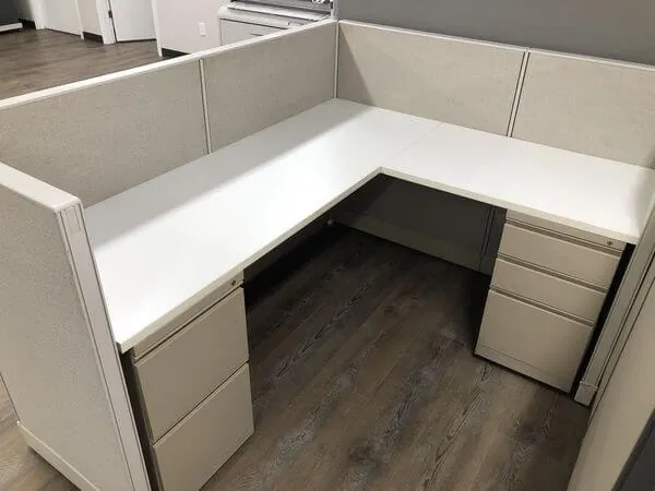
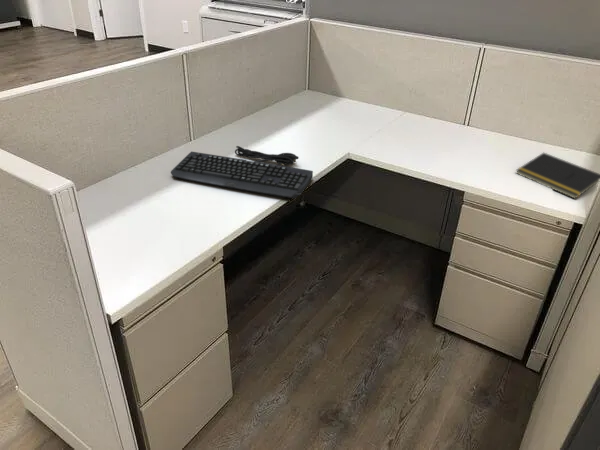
+ keyboard [170,145,314,199]
+ notepad [515,152,600,200]
